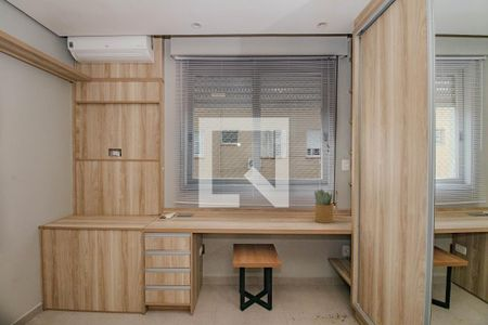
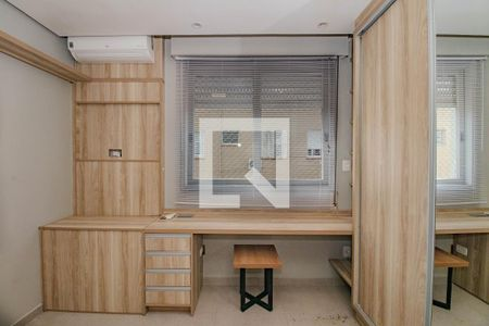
- potted plant [313,187,334,224]
